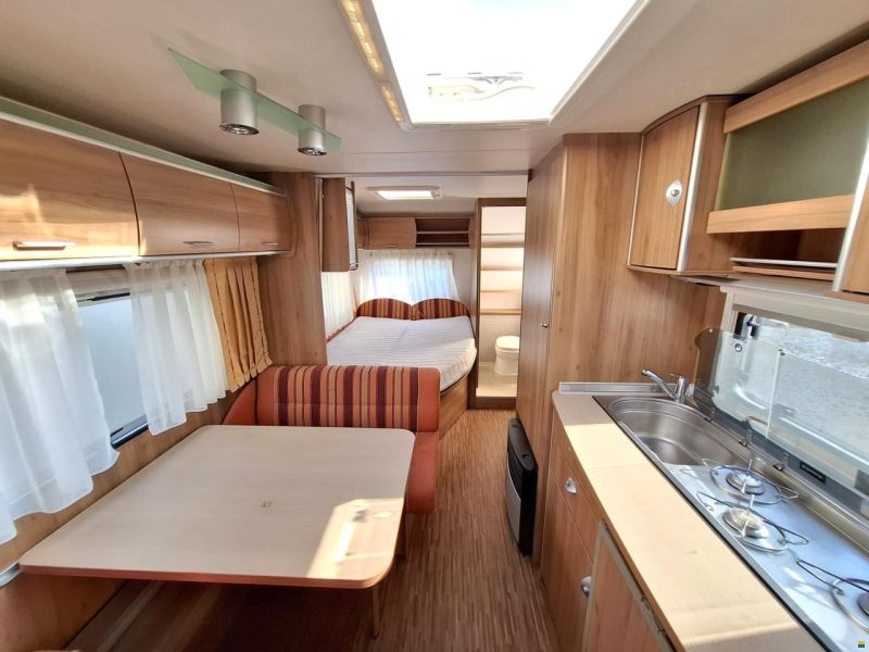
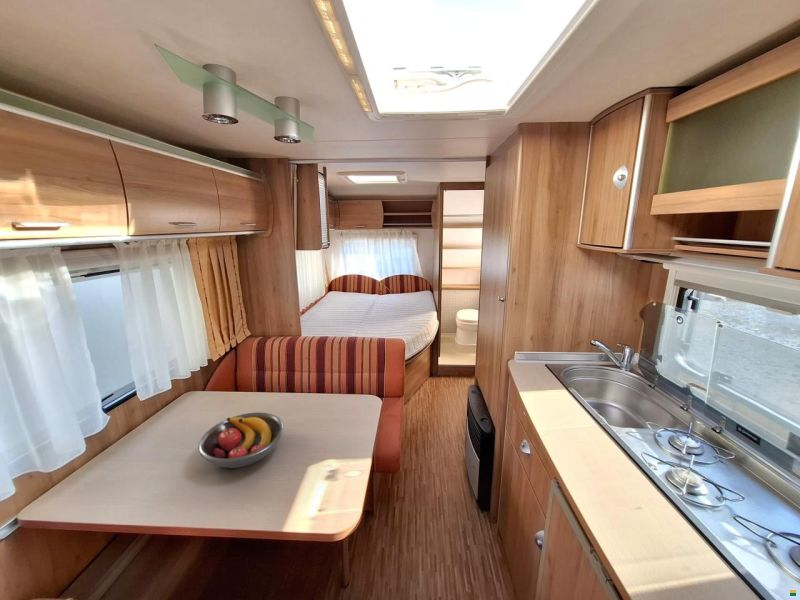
+ fruit bowl [197,412,285,469]
